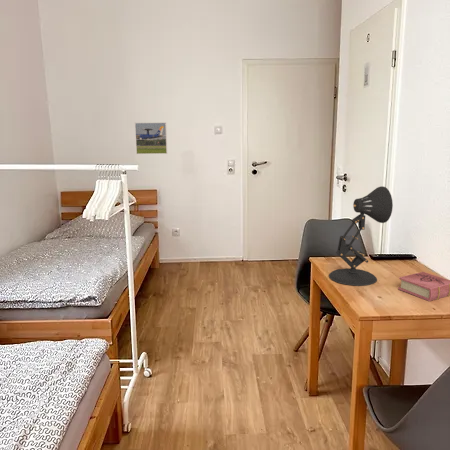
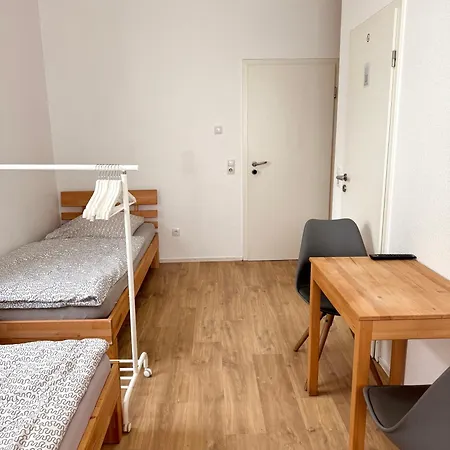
- desk lamp [328,185,394,287]
- book [397,271,450,302]
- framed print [134,122,168,155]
